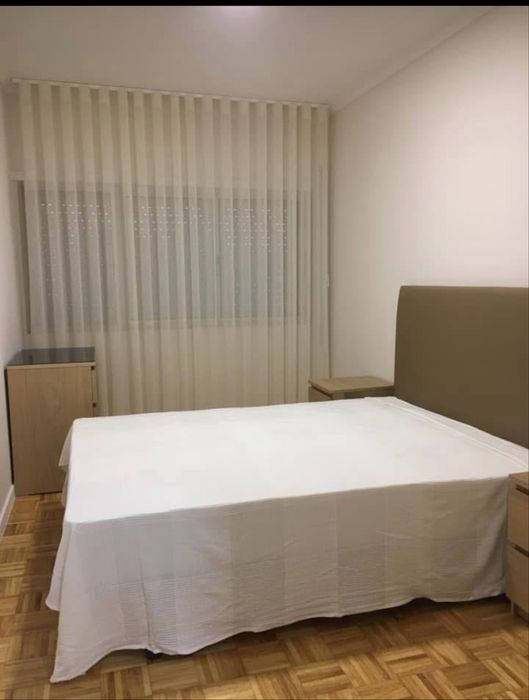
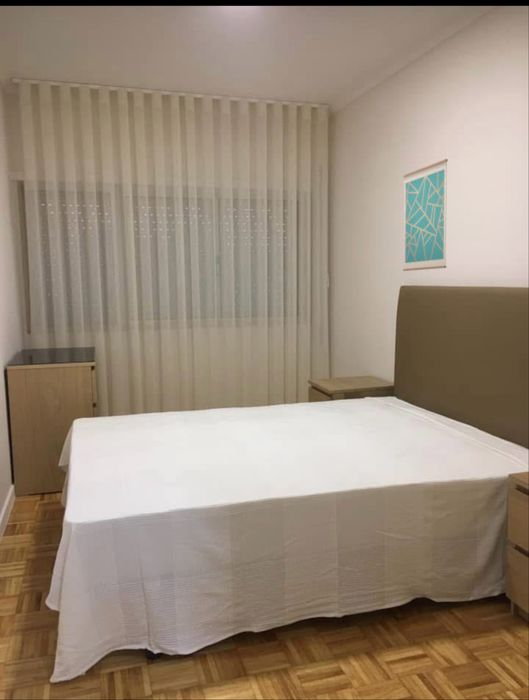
+ wall art [402,158,449,272]
